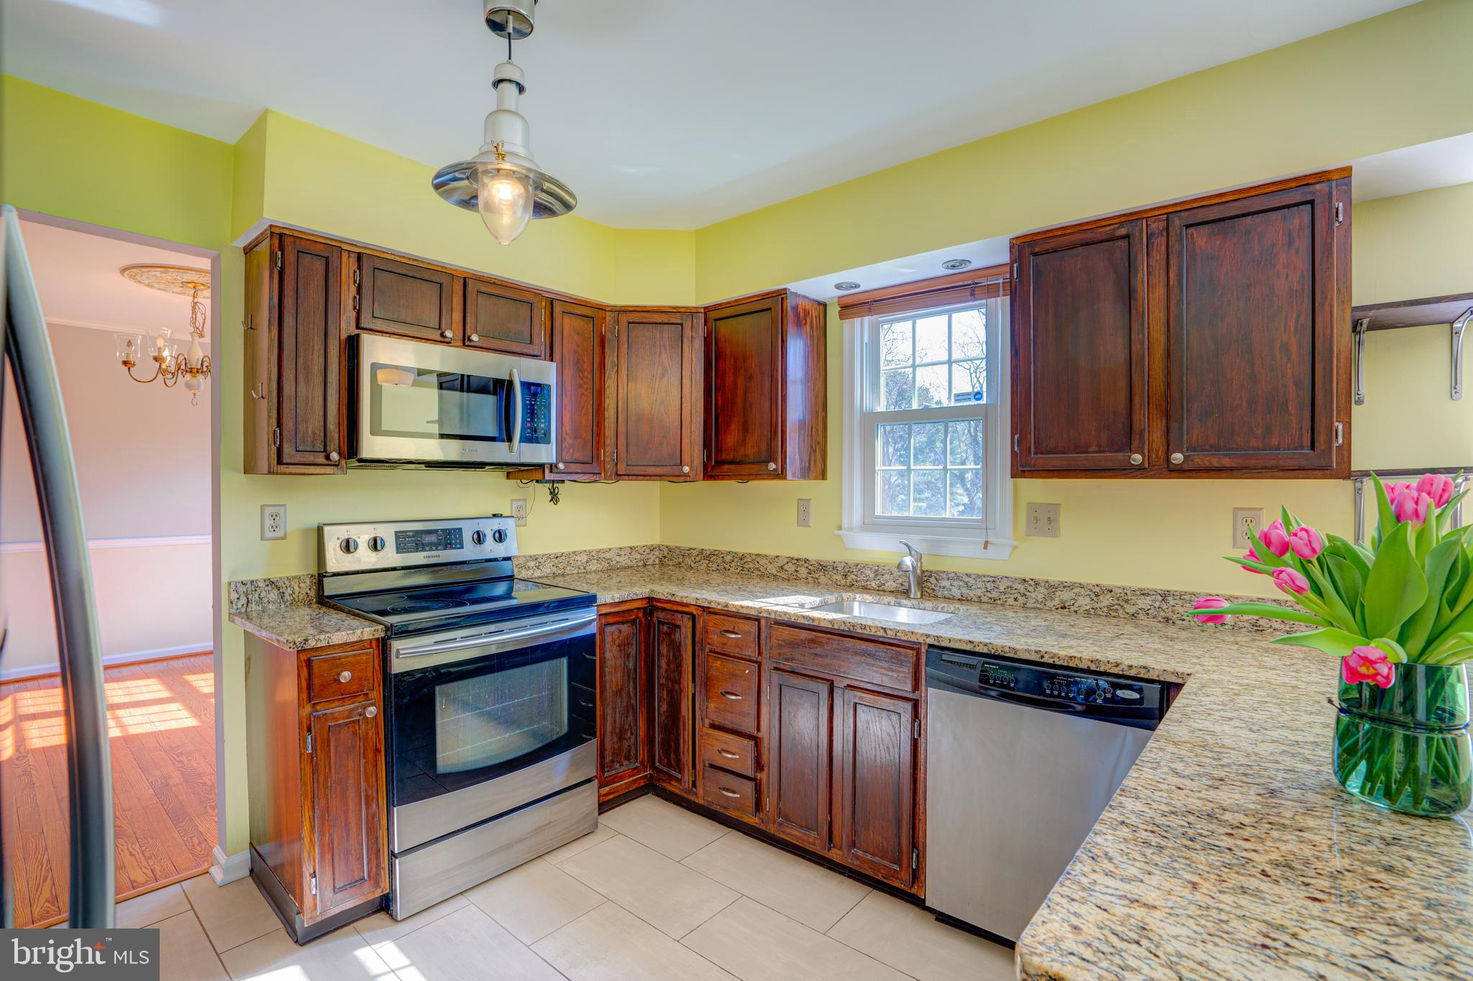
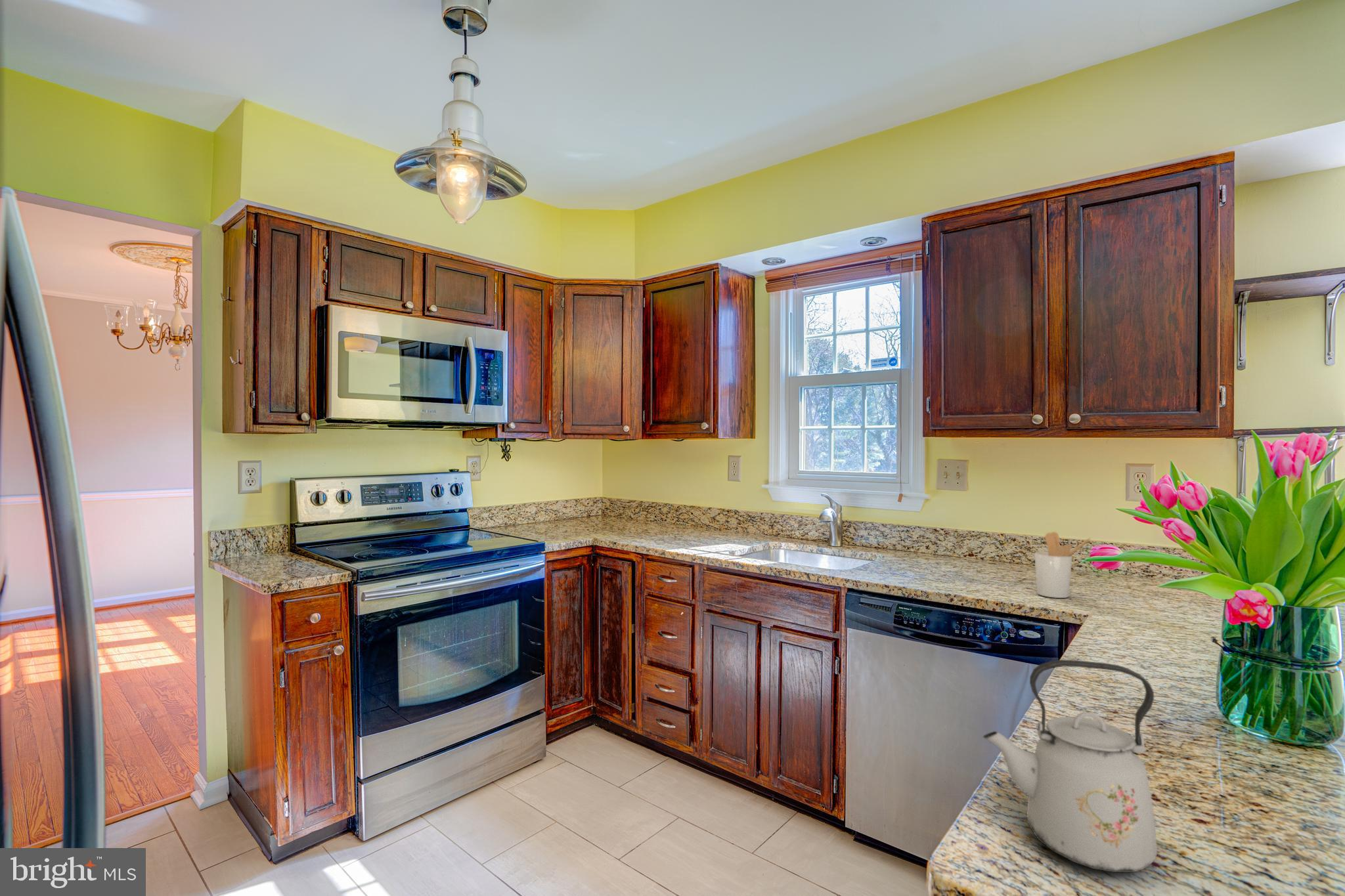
+ kettle [982,659,1158,873]
+ utensil holder [1034,531,1091,599]
